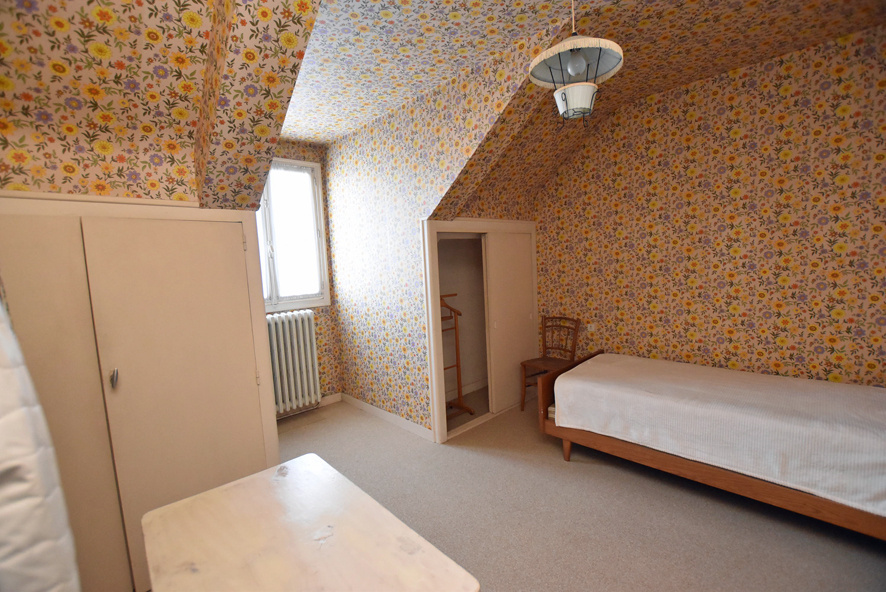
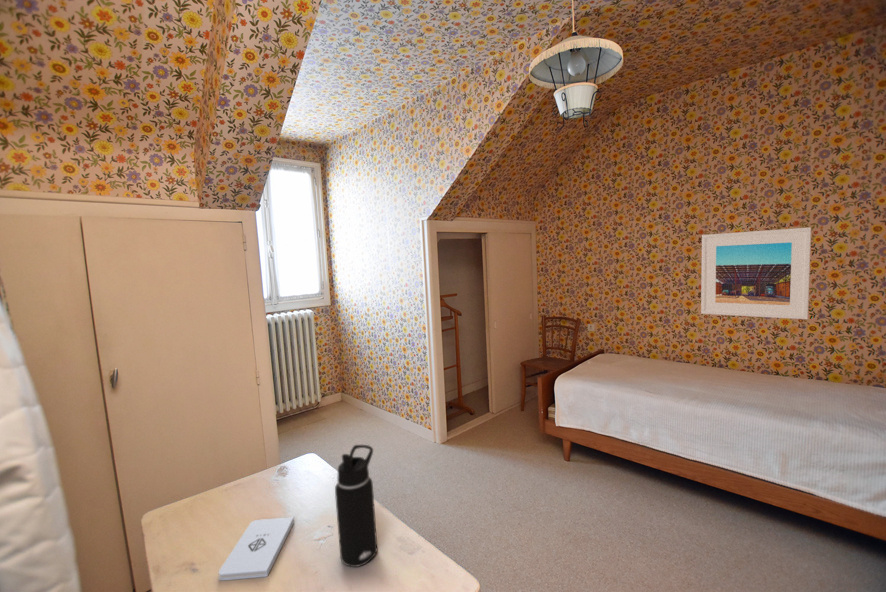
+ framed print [700,226,812,320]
+ water bottle [334,444,378,568]
+ notepad [217,516,295,581]
